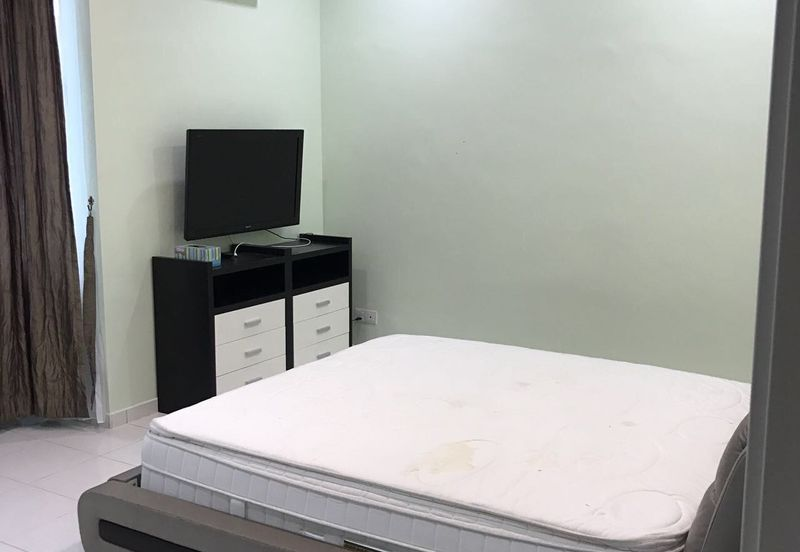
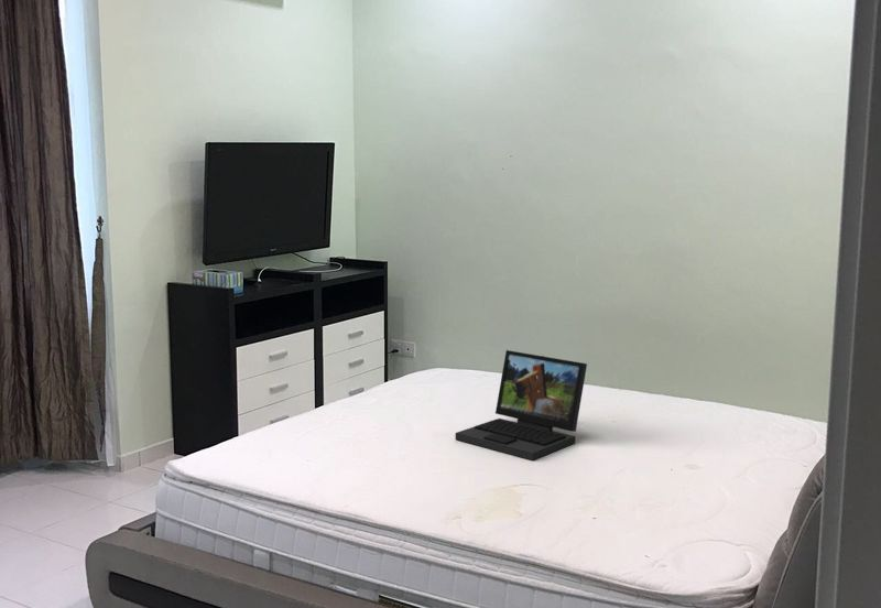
+ laptop [455,349,588,462]
